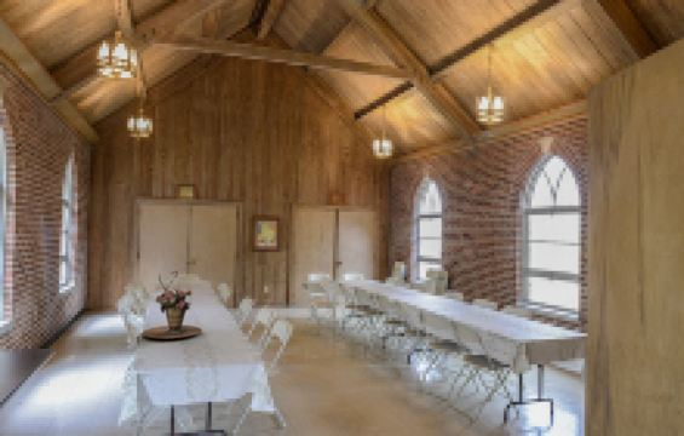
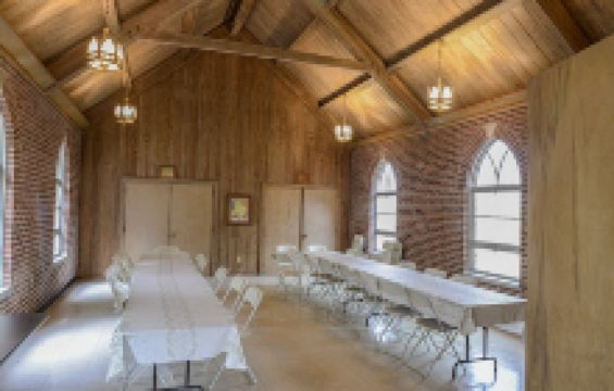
- flower arrangement [140,270,203,339]
